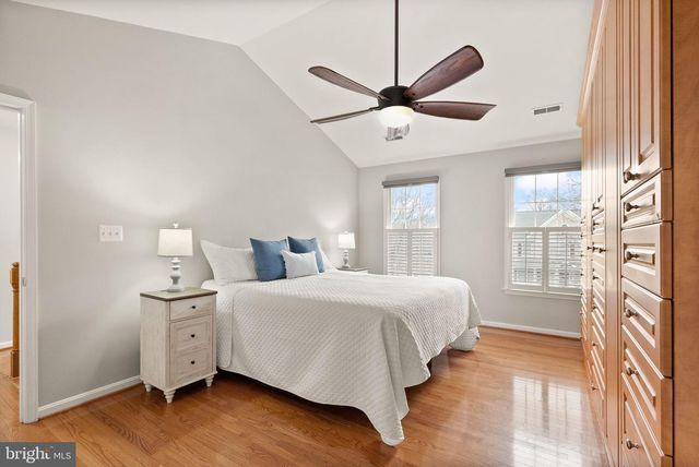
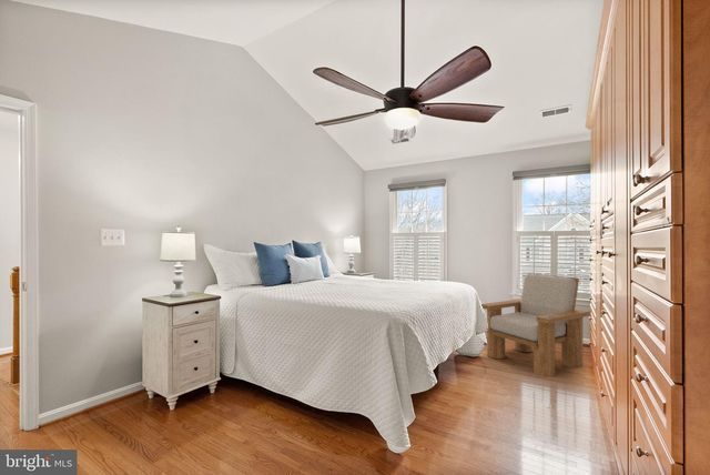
+ armchair [480,272,591,378]
